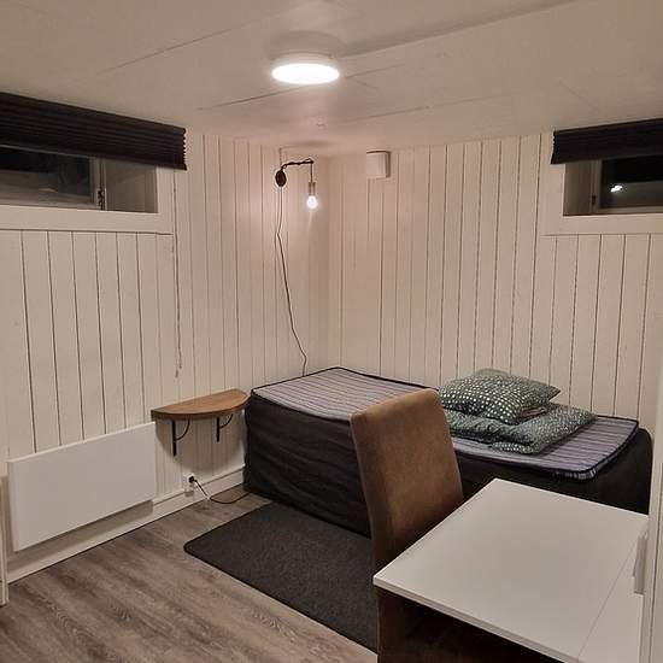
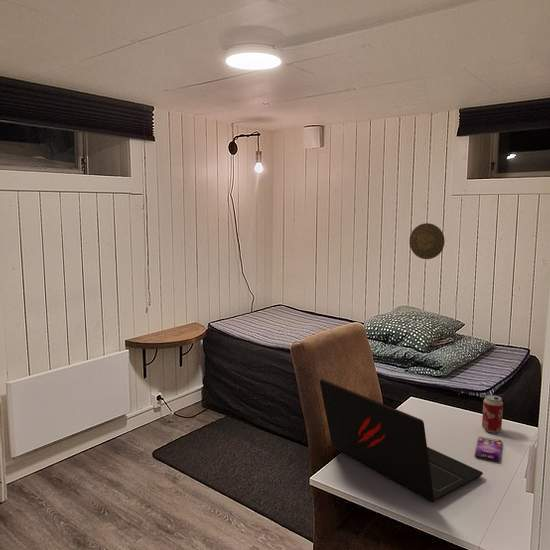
+ laptop [319,378,484,503]
+ smartphone [474,436,503,463]
+ beverage can [481,394,504,434]
+ decorative plate [408,222,446,260]
